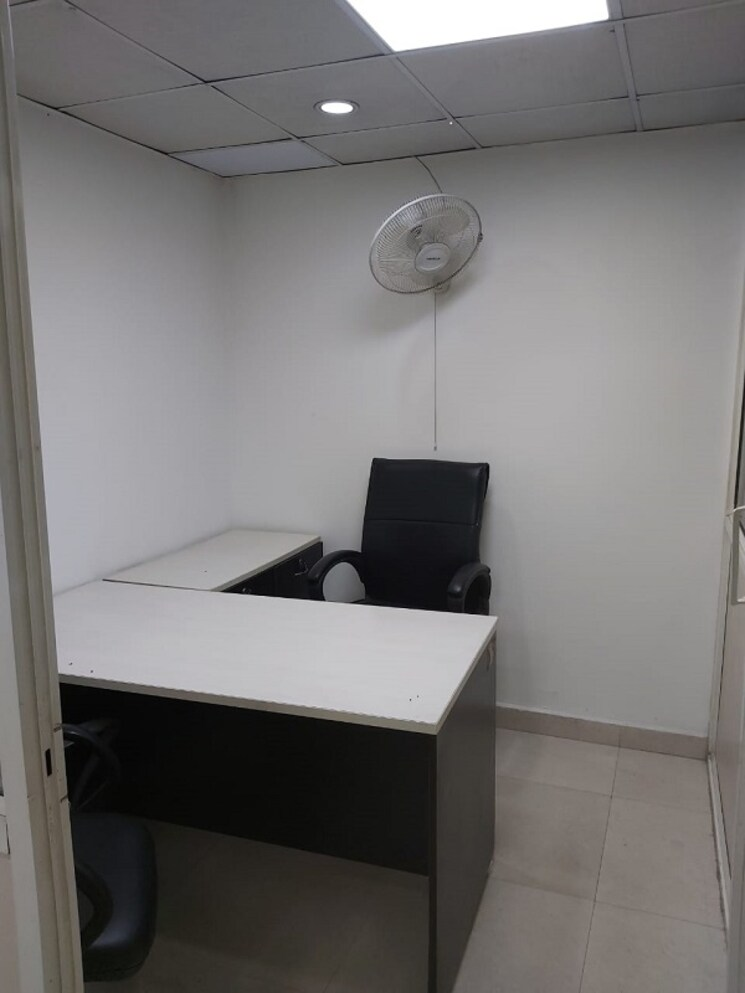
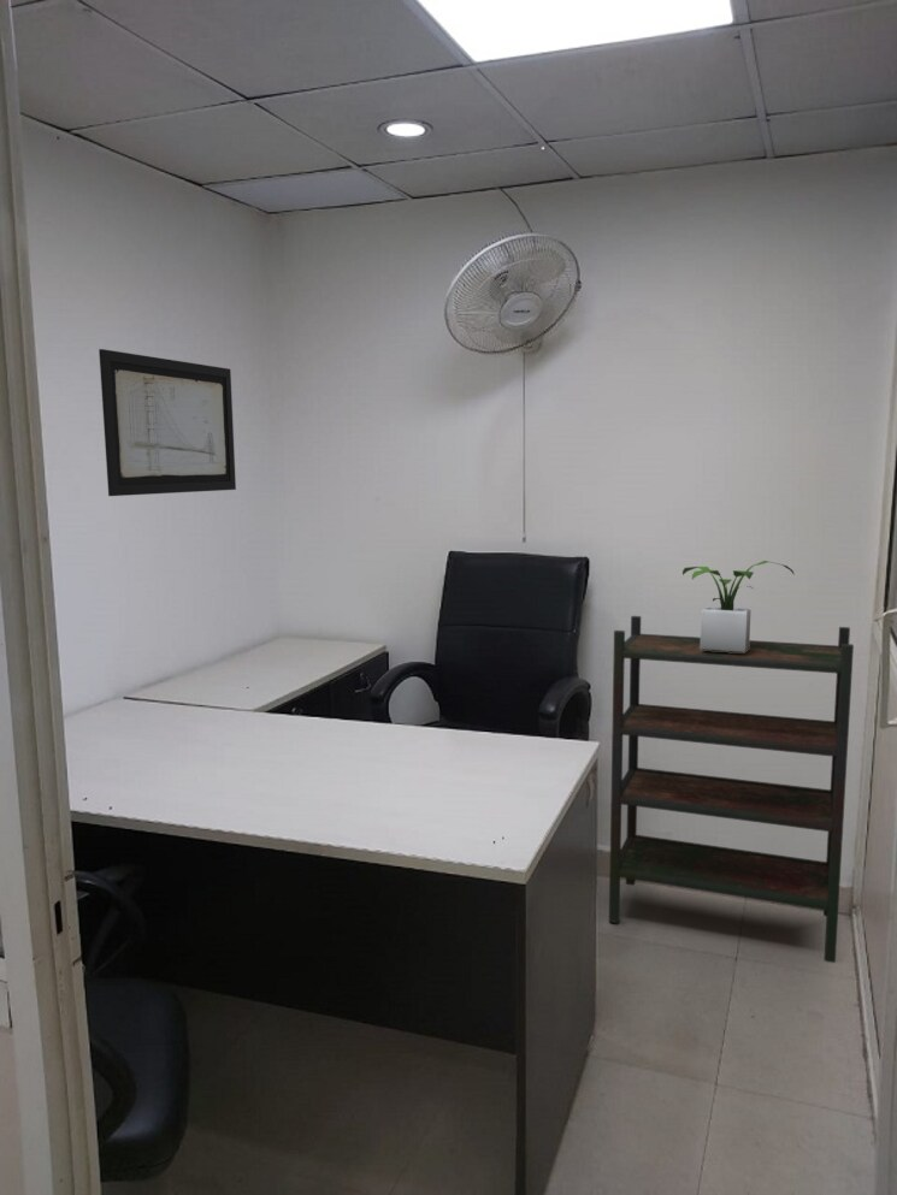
+ wall art [98,348,237,497]
+ bookshelf [608,615,855,964]
+ potted plant [681,560,795,652]
